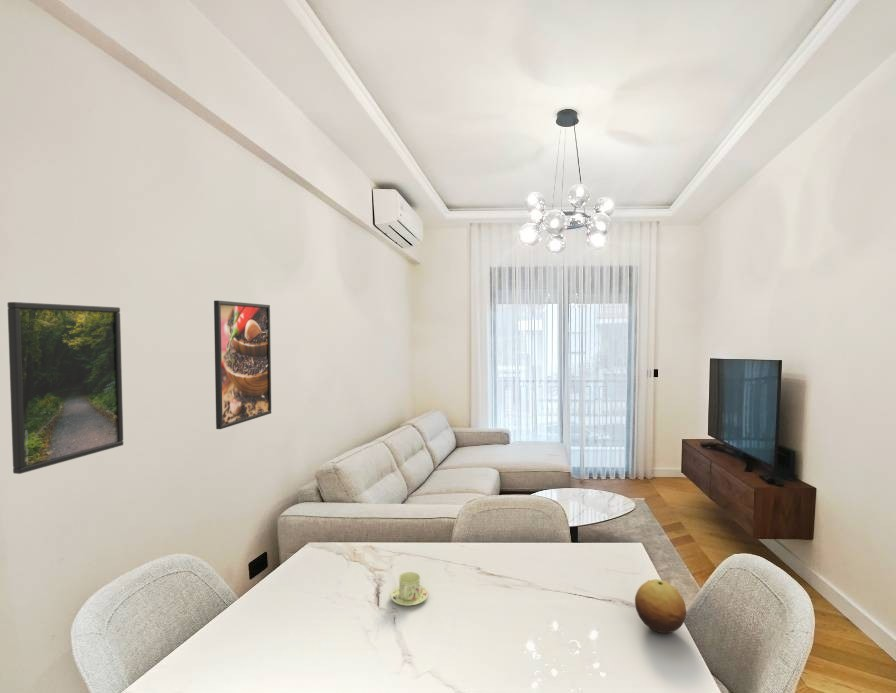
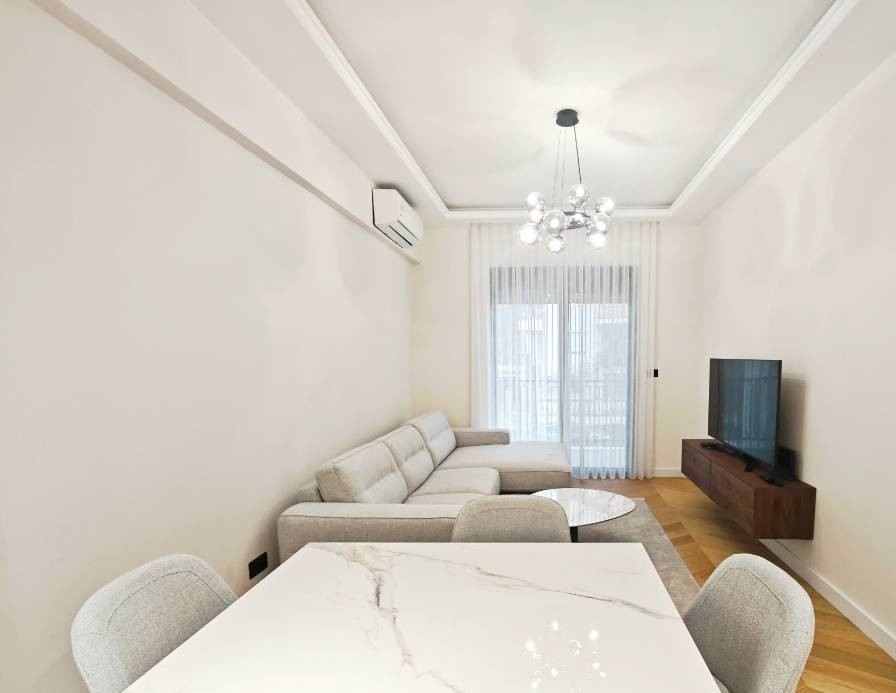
- fruit [634,578,687,634]
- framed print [6,301,124,475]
- chinaware [390,571,429,607]
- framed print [213,299,272,430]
